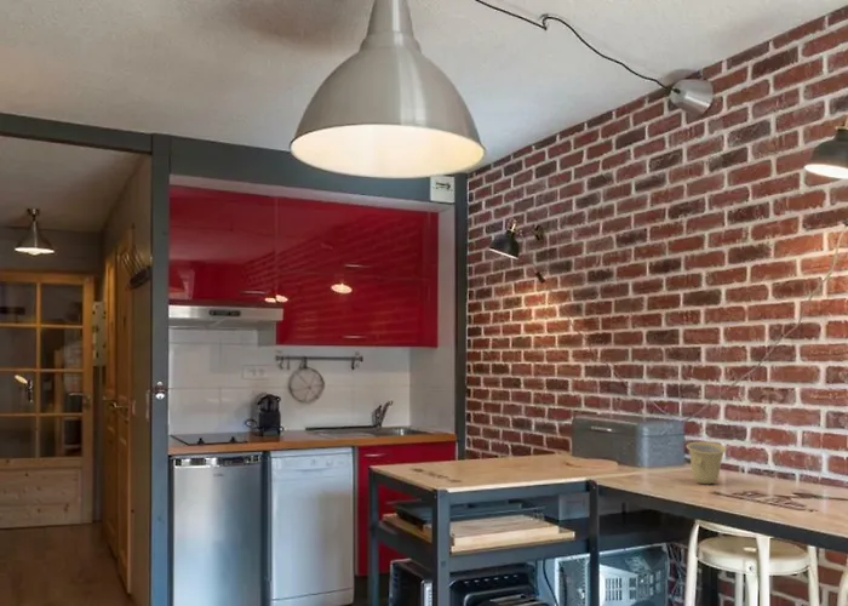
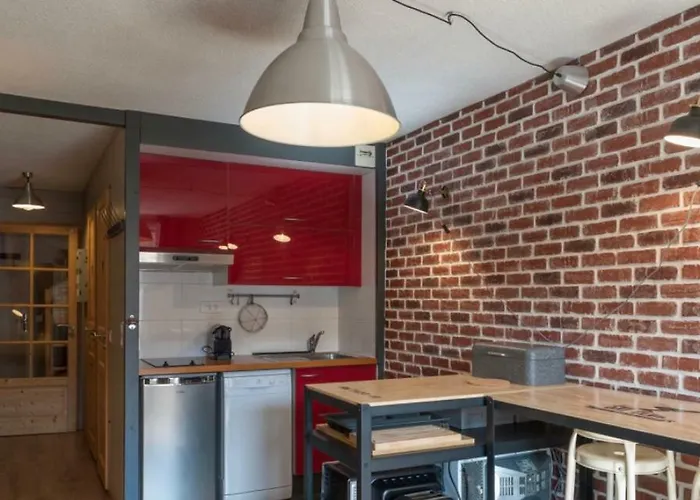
- cup [684,440,728,485]
